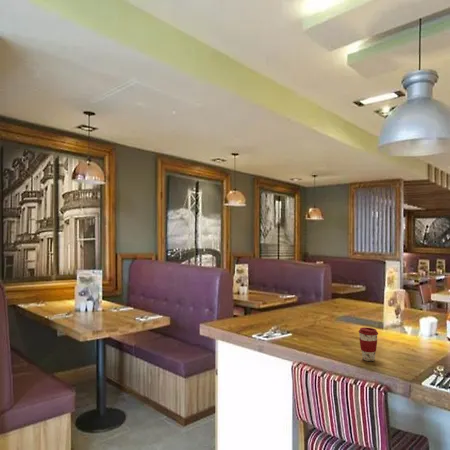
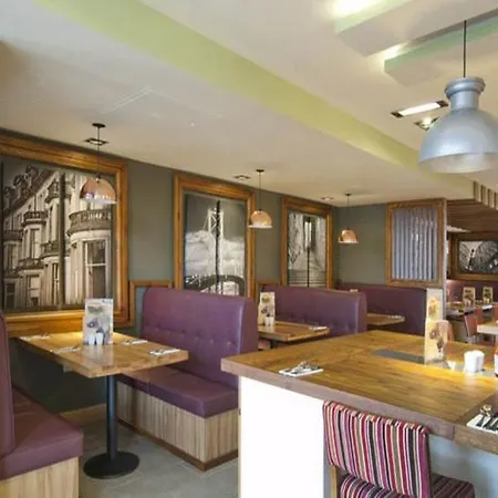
- coffee cup [357,326,379,362]
